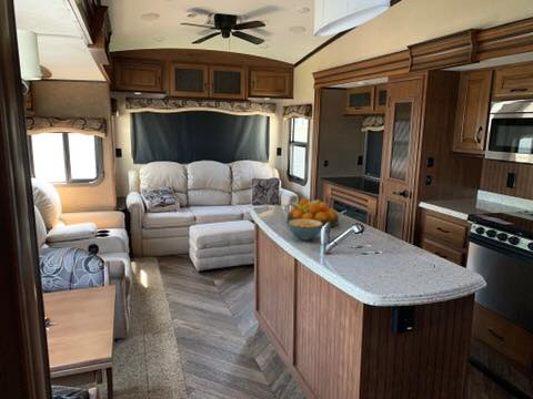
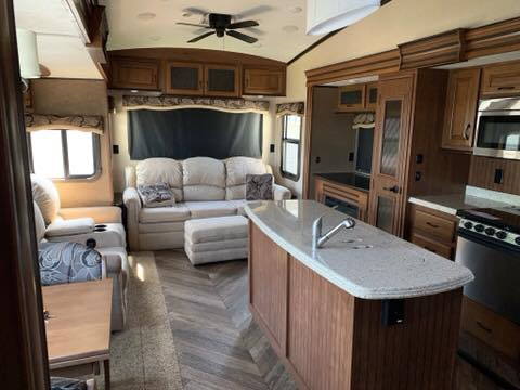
- fruit bowl [286,197,340,229]
- cereal bowl [288,219,322,242]
